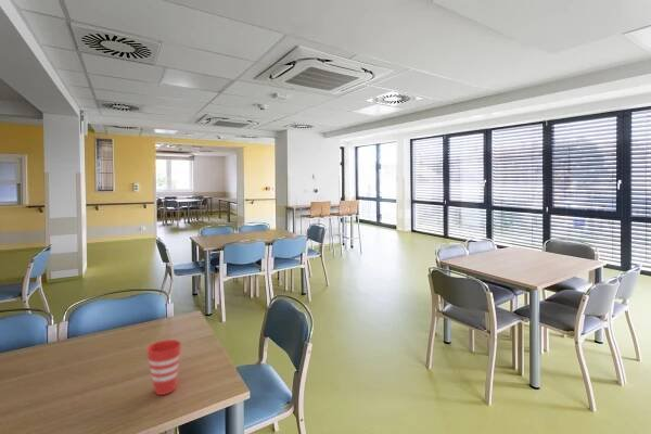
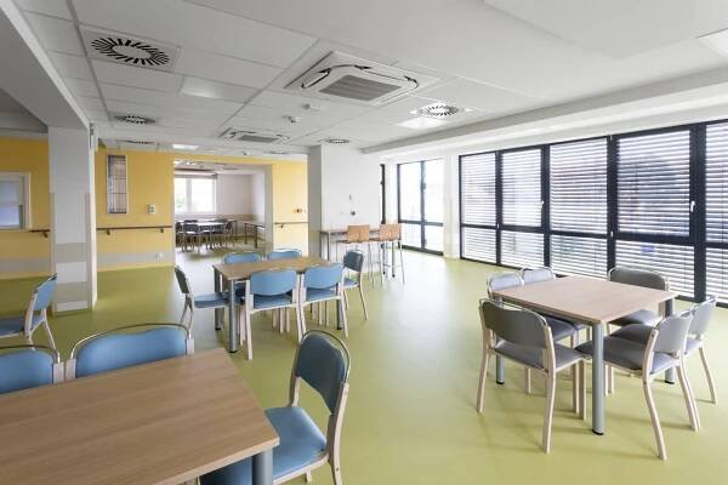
- cup [145,339,182,396]
